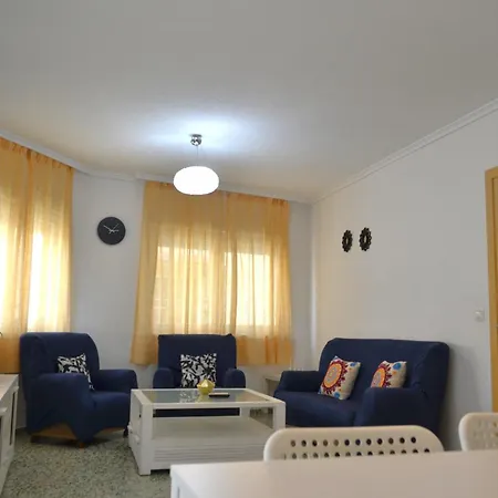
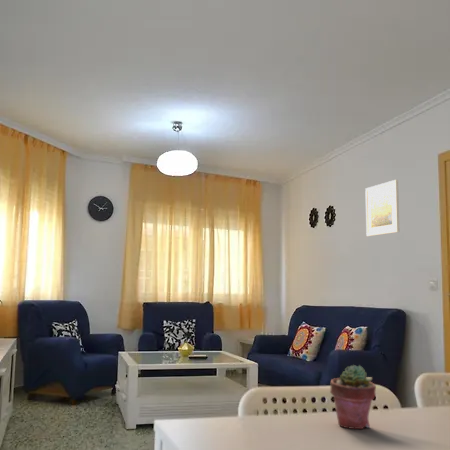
+ potted succulent [329,364,377,430]
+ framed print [364,179,400,237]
